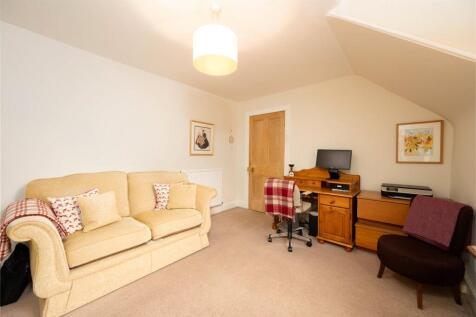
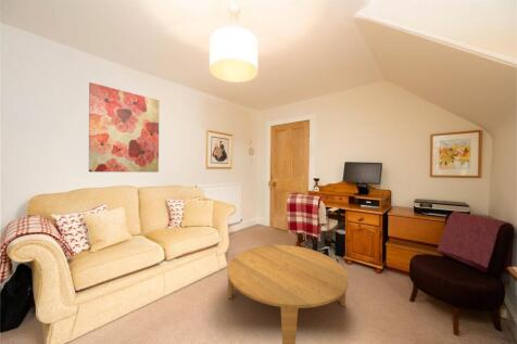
+ wall art [88,81,161,174]
+ coffee table [226,244,350,344]
